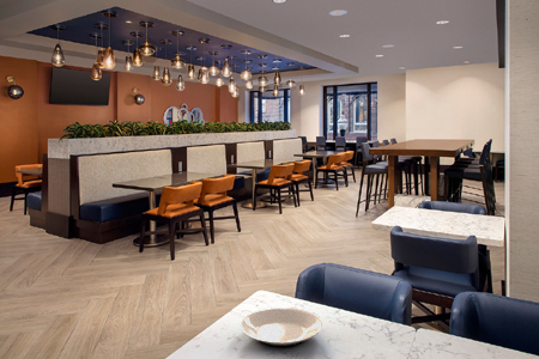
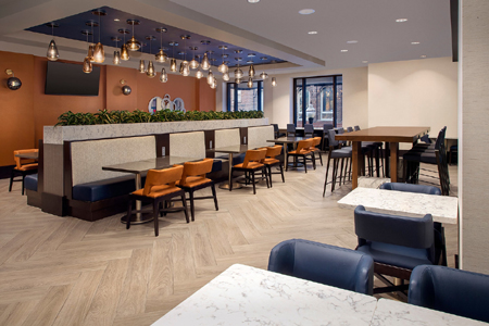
- plate [238,306,323,348]
